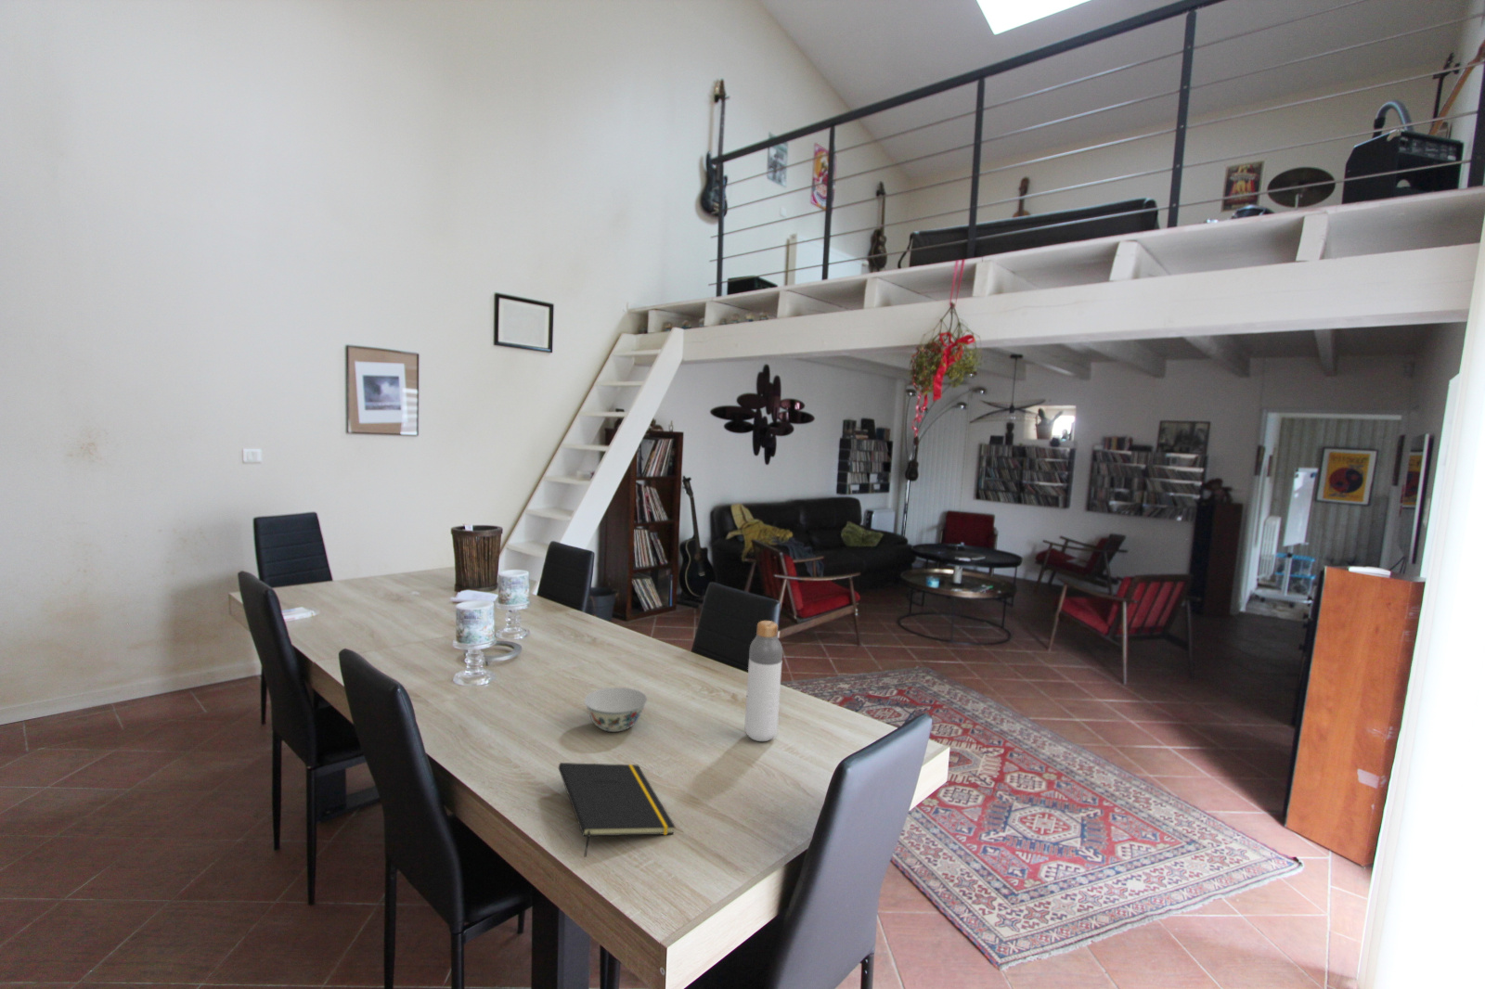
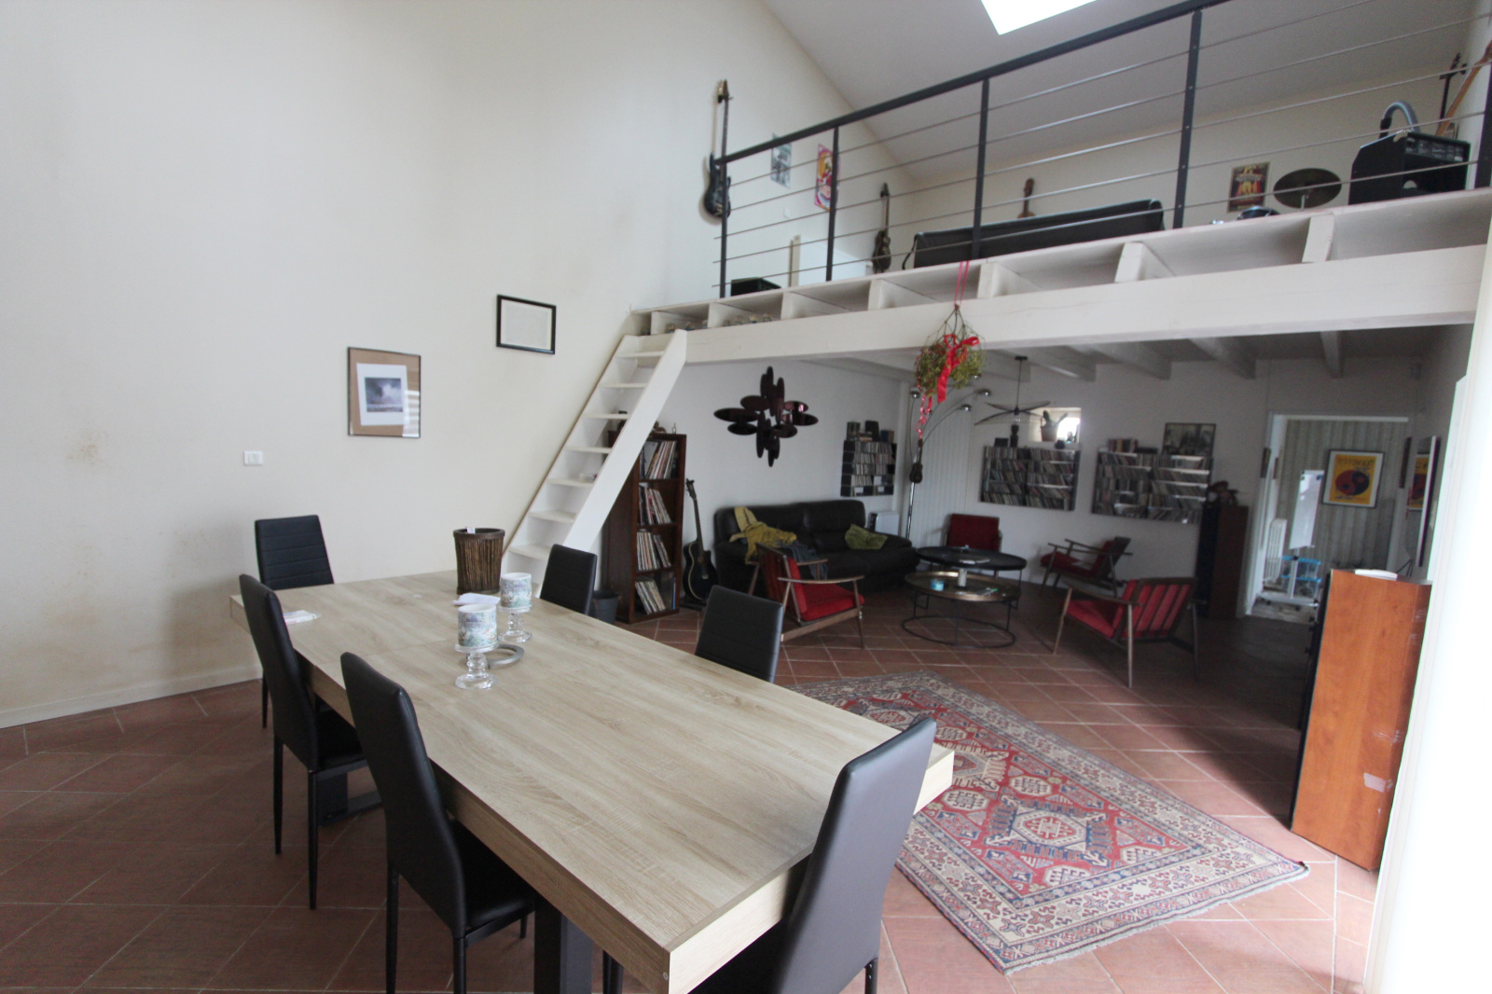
- notepad [558,762,676,858]
- chinaware [584,687,648,733]
- bottle [744,619,783,742]
